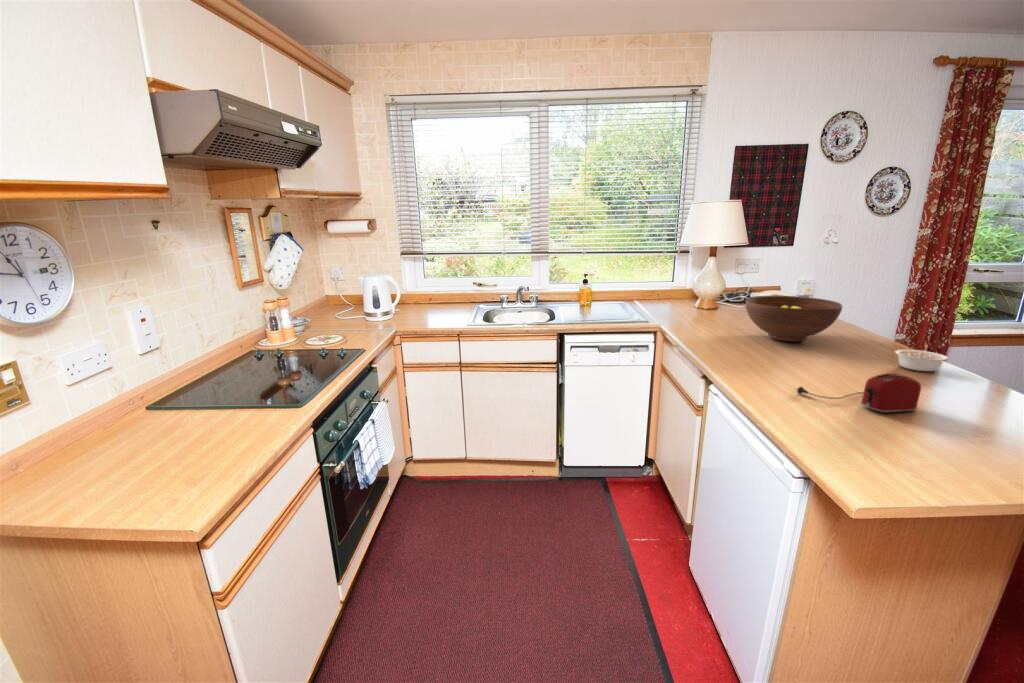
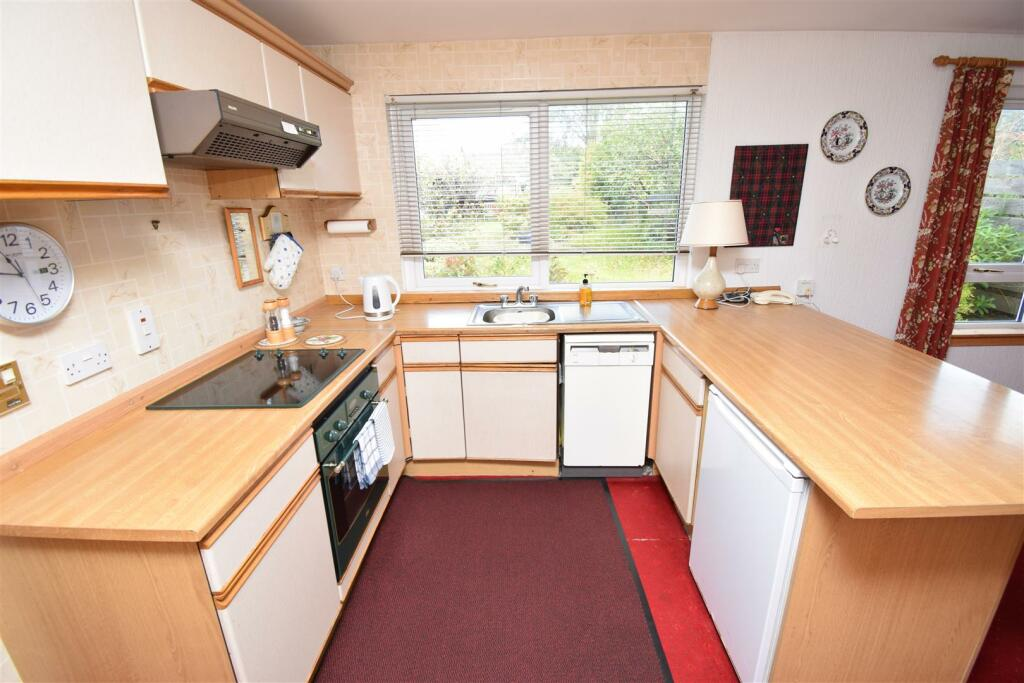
- fruit bowl [744,295,844,343]
- legume [894,349,952,372]
- toaster [794,373,922,413]
